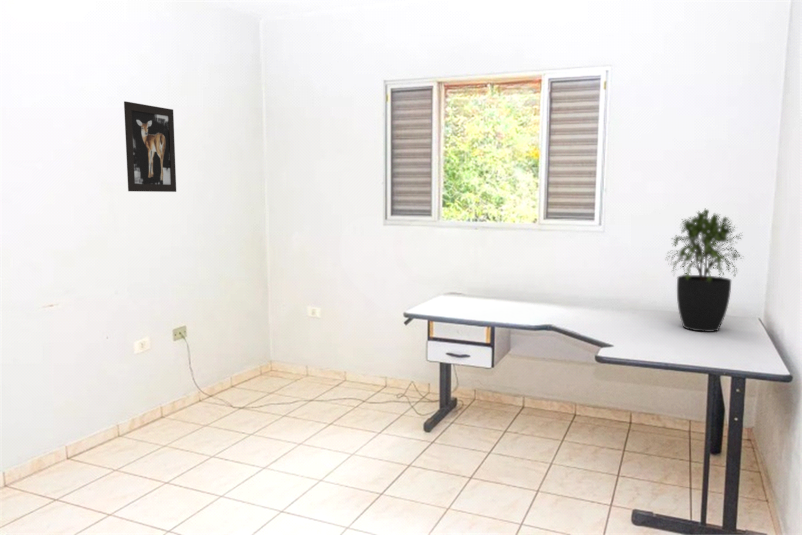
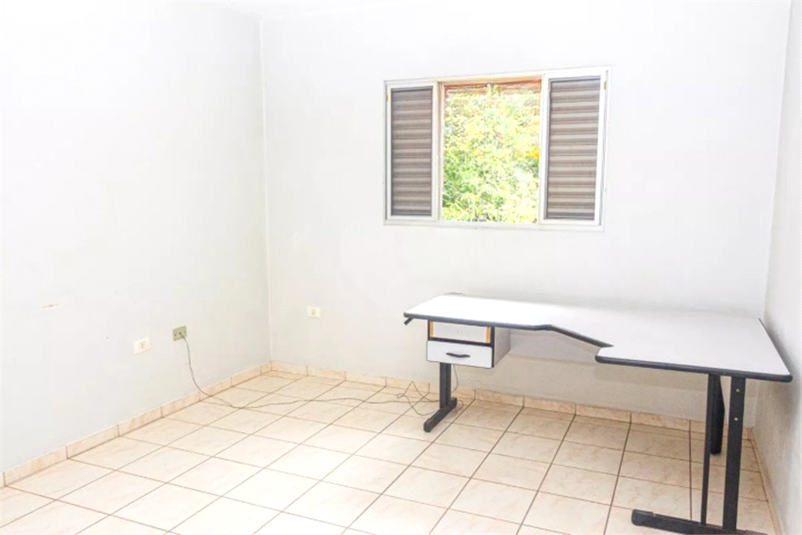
- potted plant [663,208,746,333]
- wall art [123,100,177,193]
